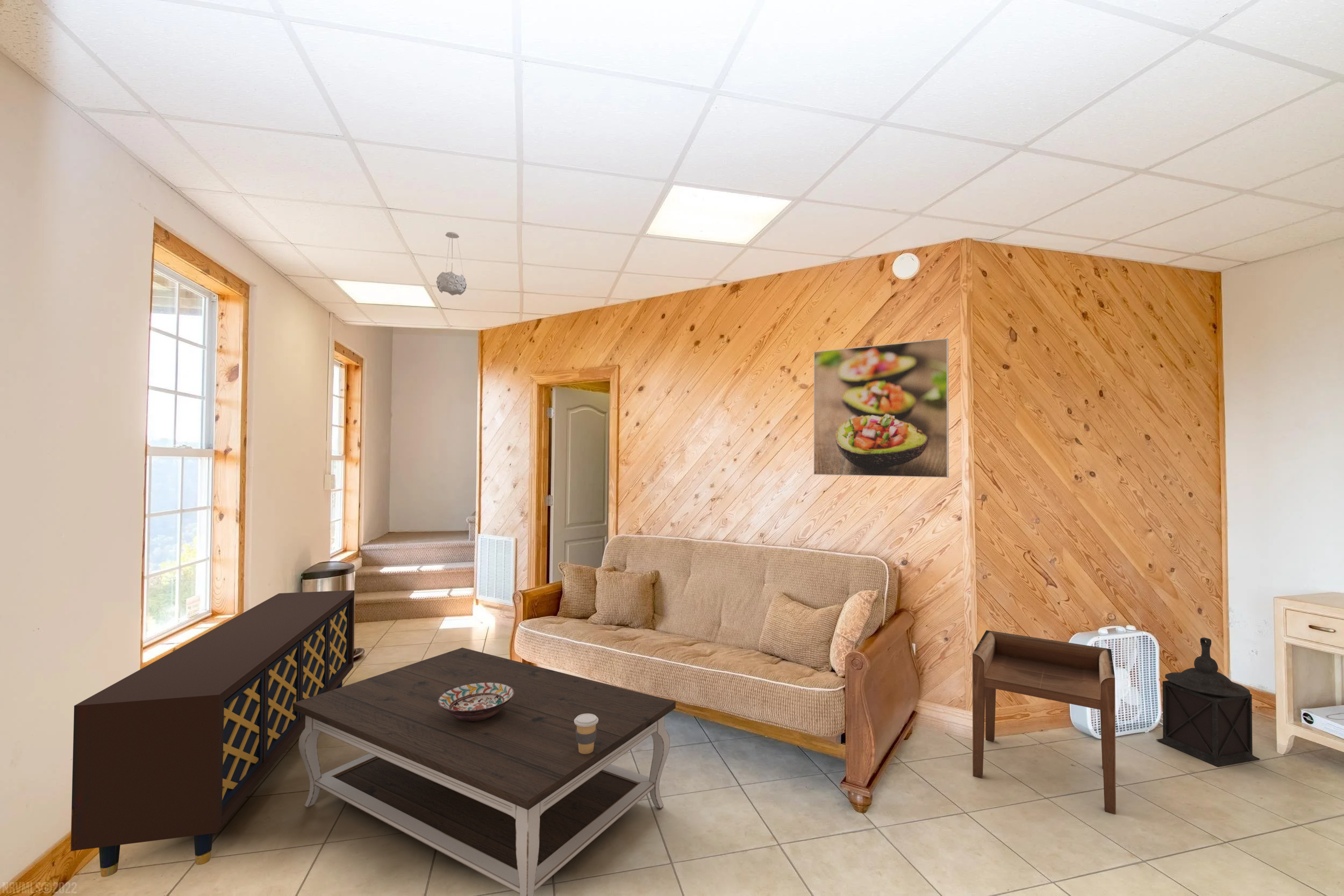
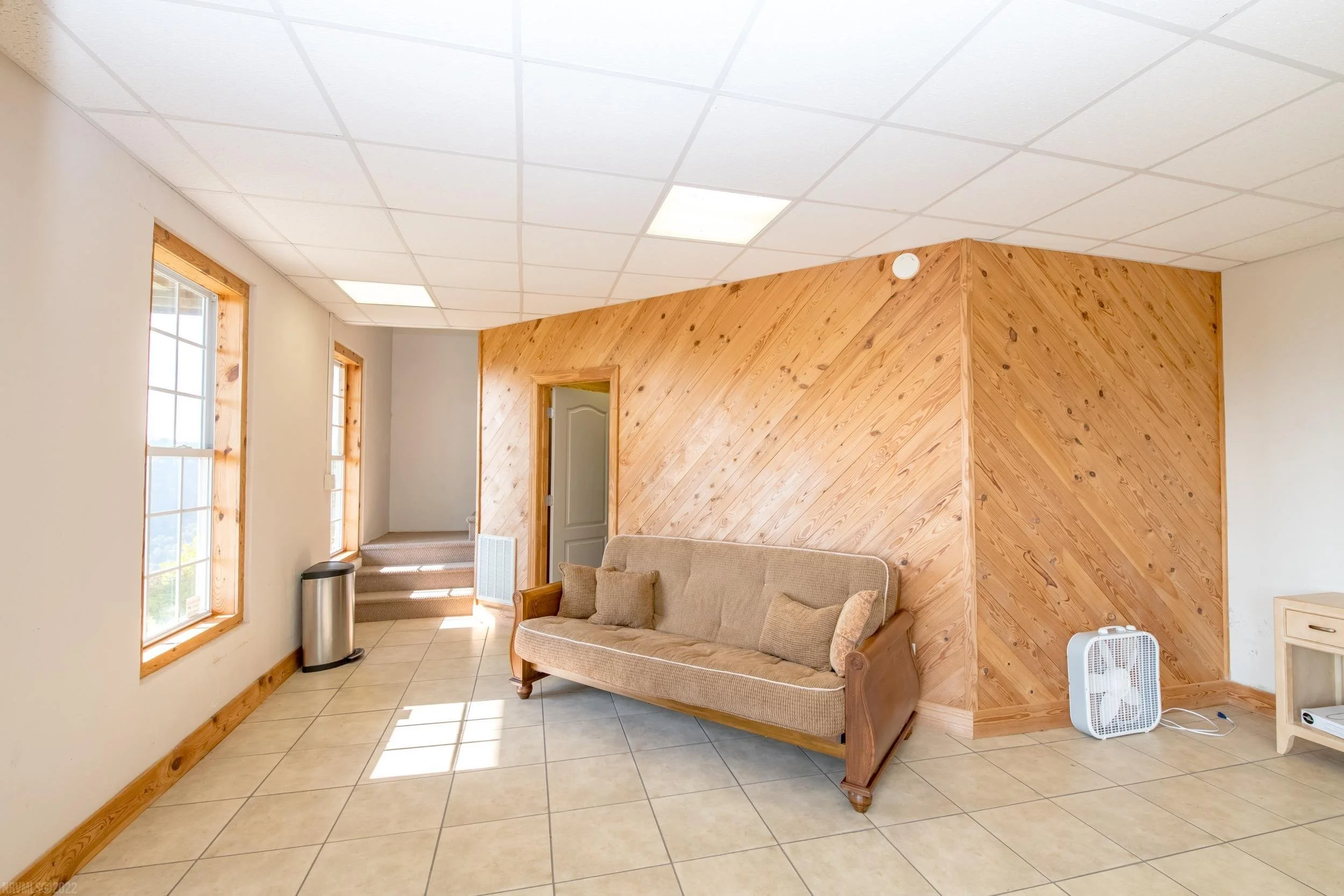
- coffee table [292,647,676,896]
- lantern [1156,637,1261,767]
- coffee cup [574,713,598,754]
- pendant light [436,232,467,296]
- side table [972,630,1117,815]
- sideboard [70,590,355,878]
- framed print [813,338,949,478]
- decorative bowl [438,683,514,721]
